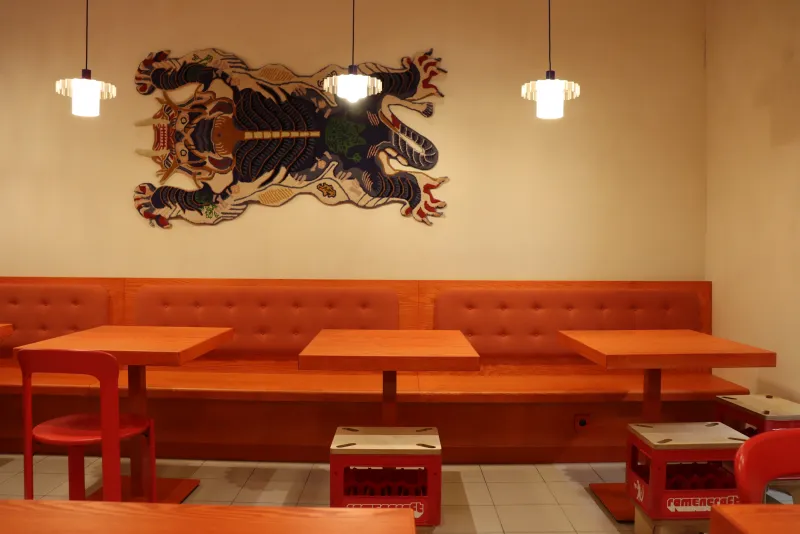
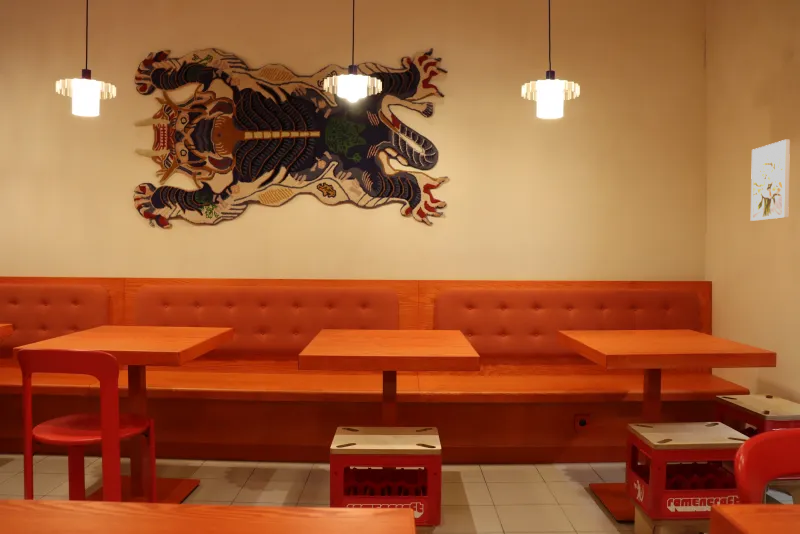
+ wall art [750,139,791,222]
